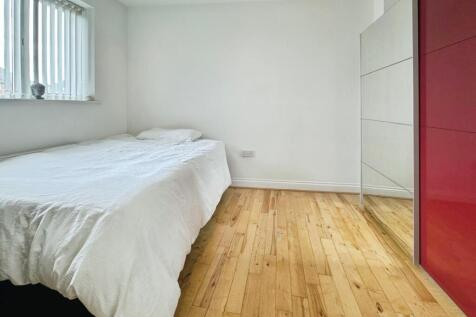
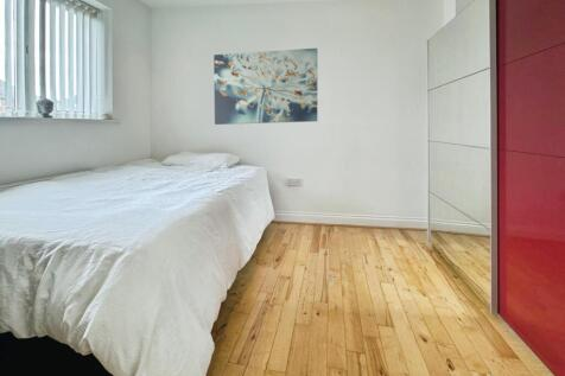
+ wall art [212,47,318,126]
